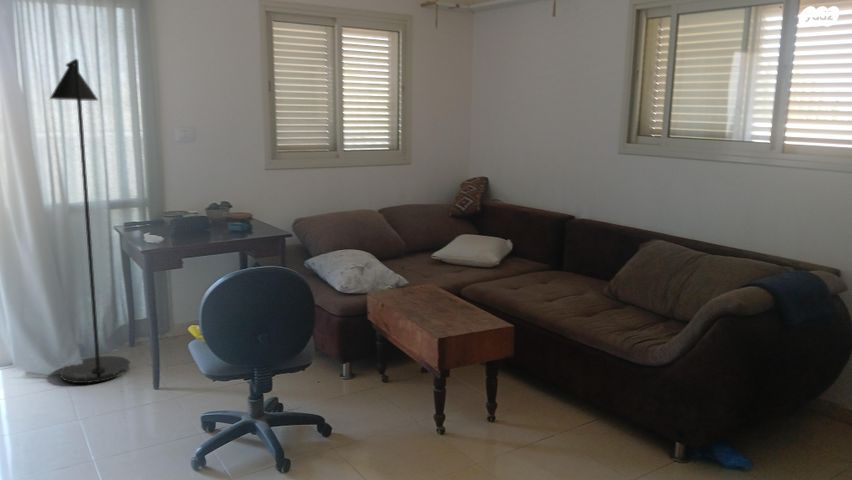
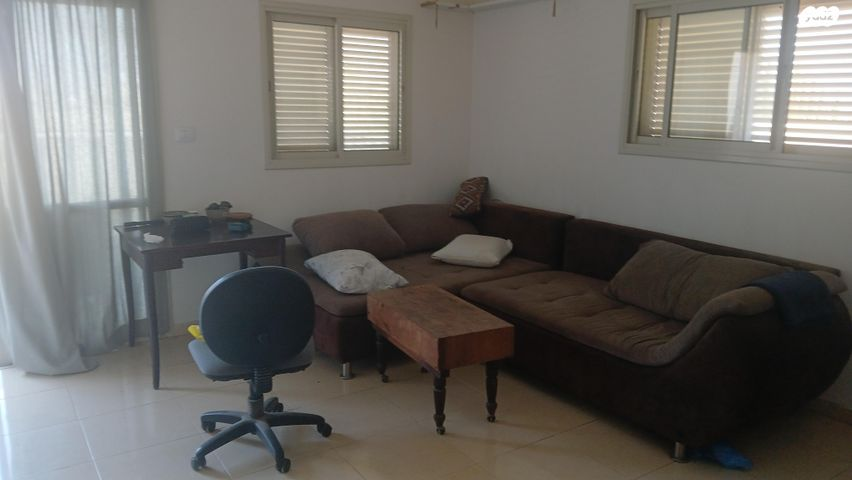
- floor lamp [49,58,131,384]
